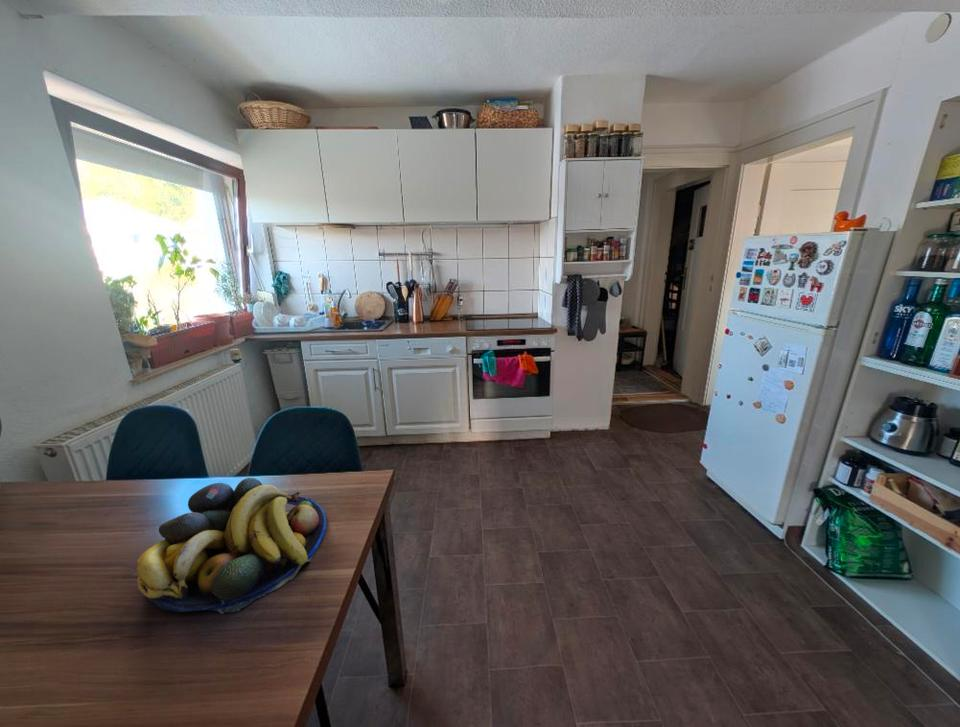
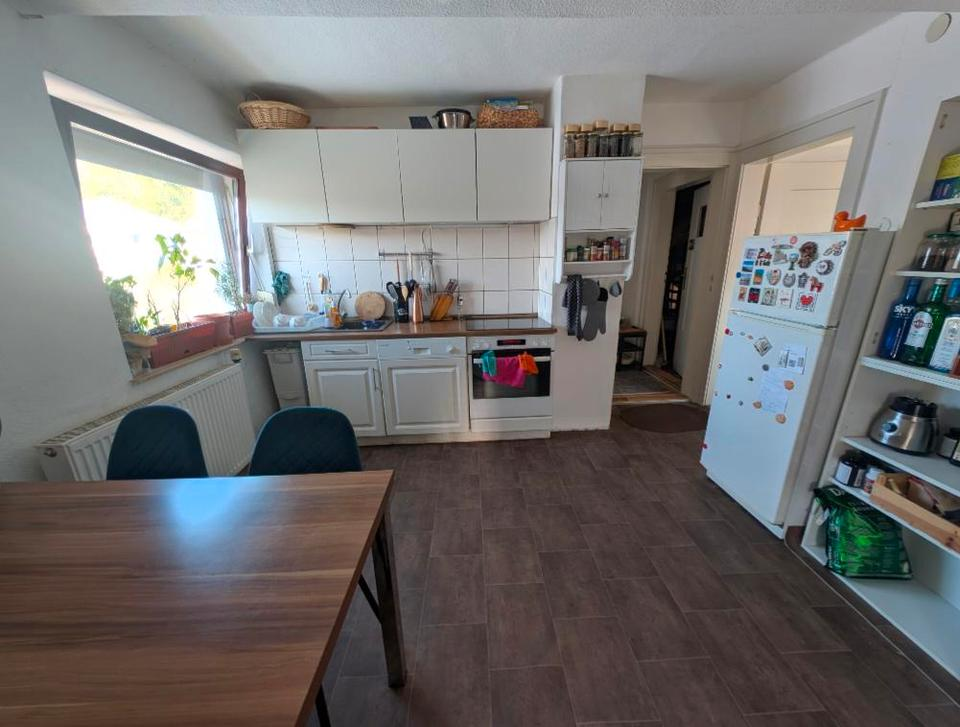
- fruit bowl [136,477,328,615]
